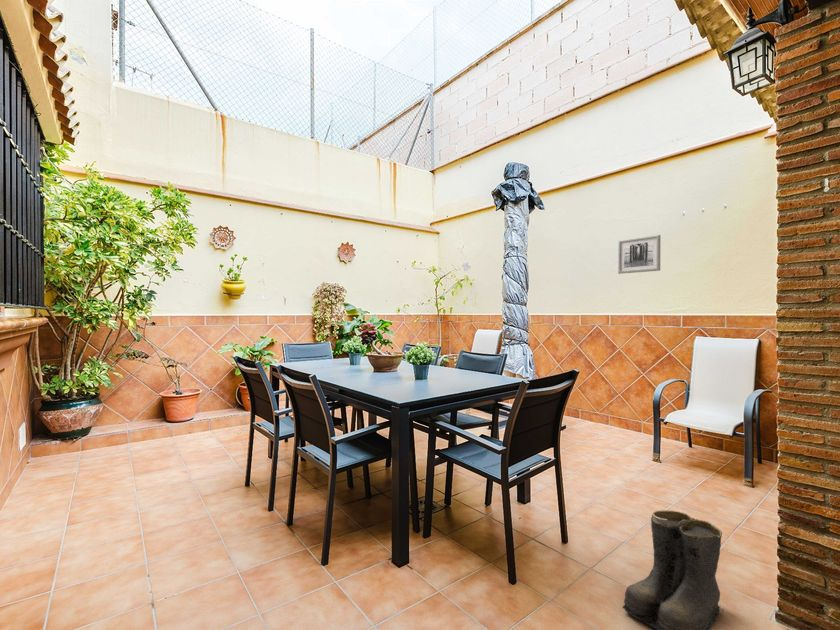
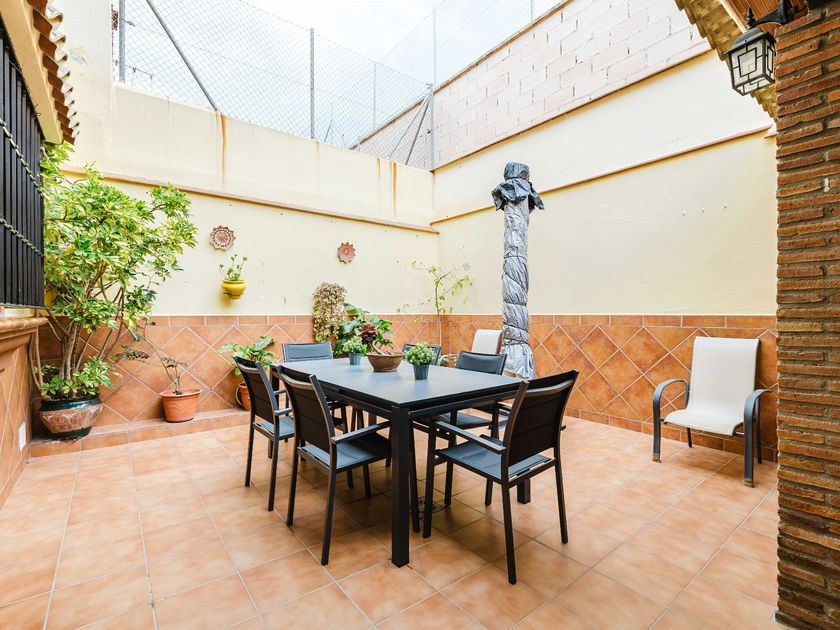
- wall art [617,234,661,275]
- boots [621,509,725,630]
